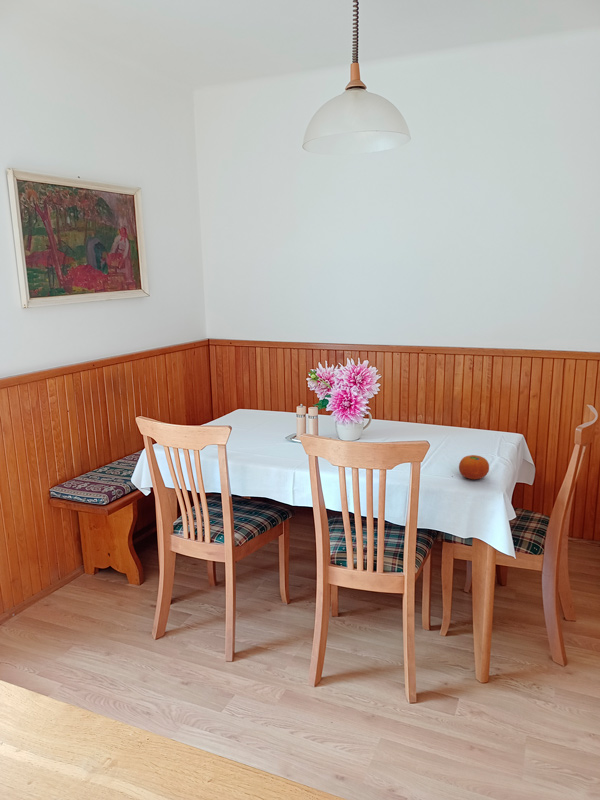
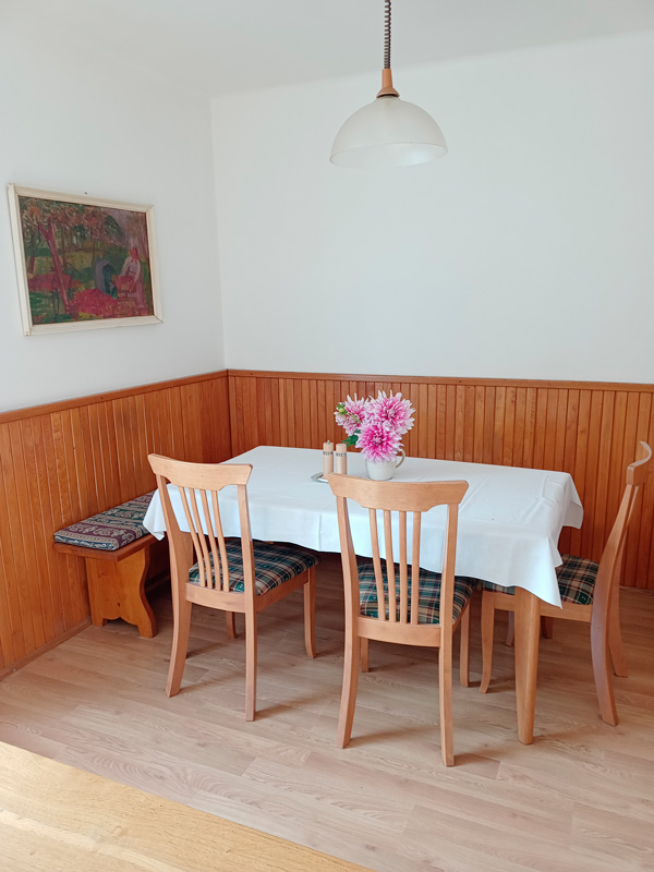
- fruit [458,454,490,480]
